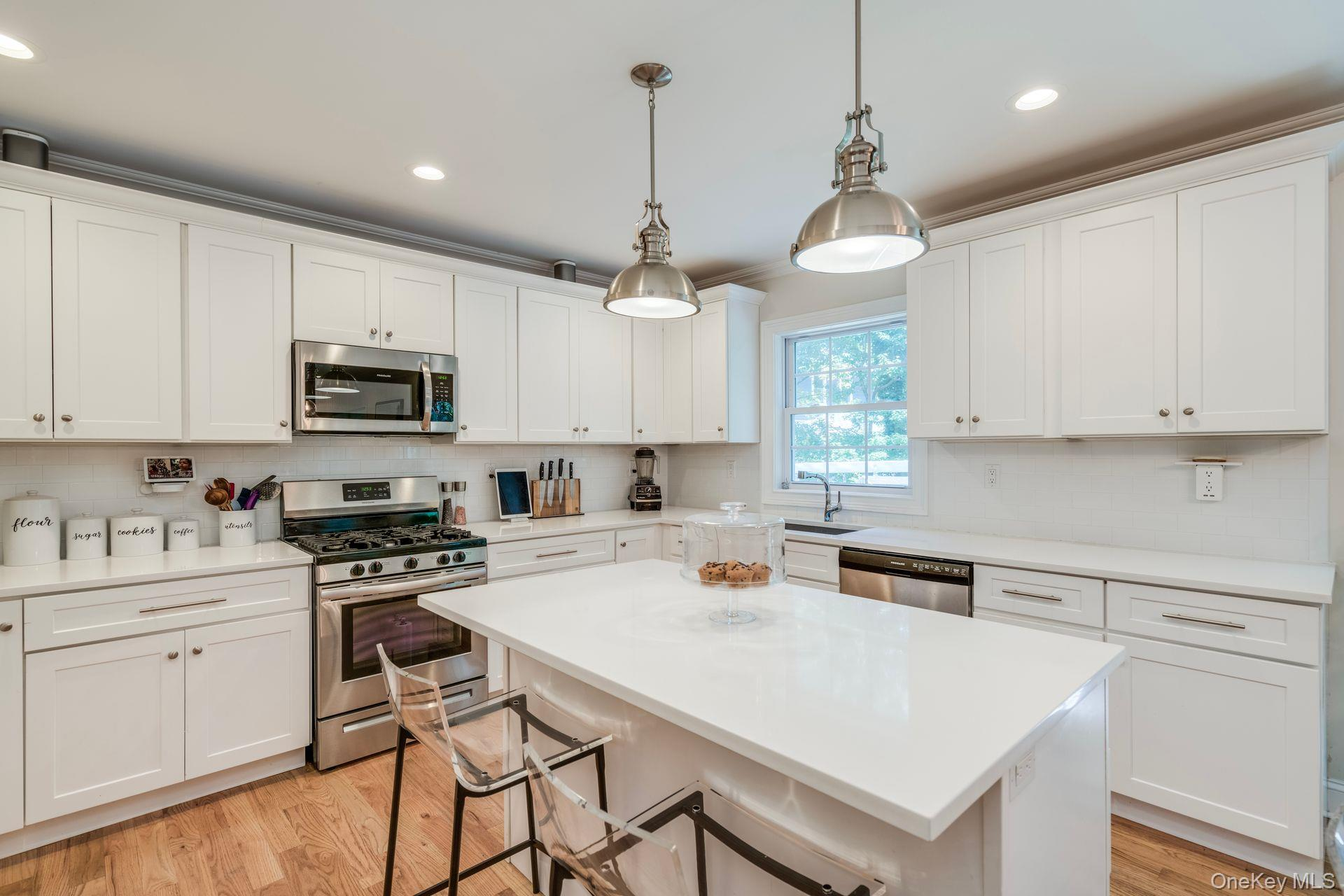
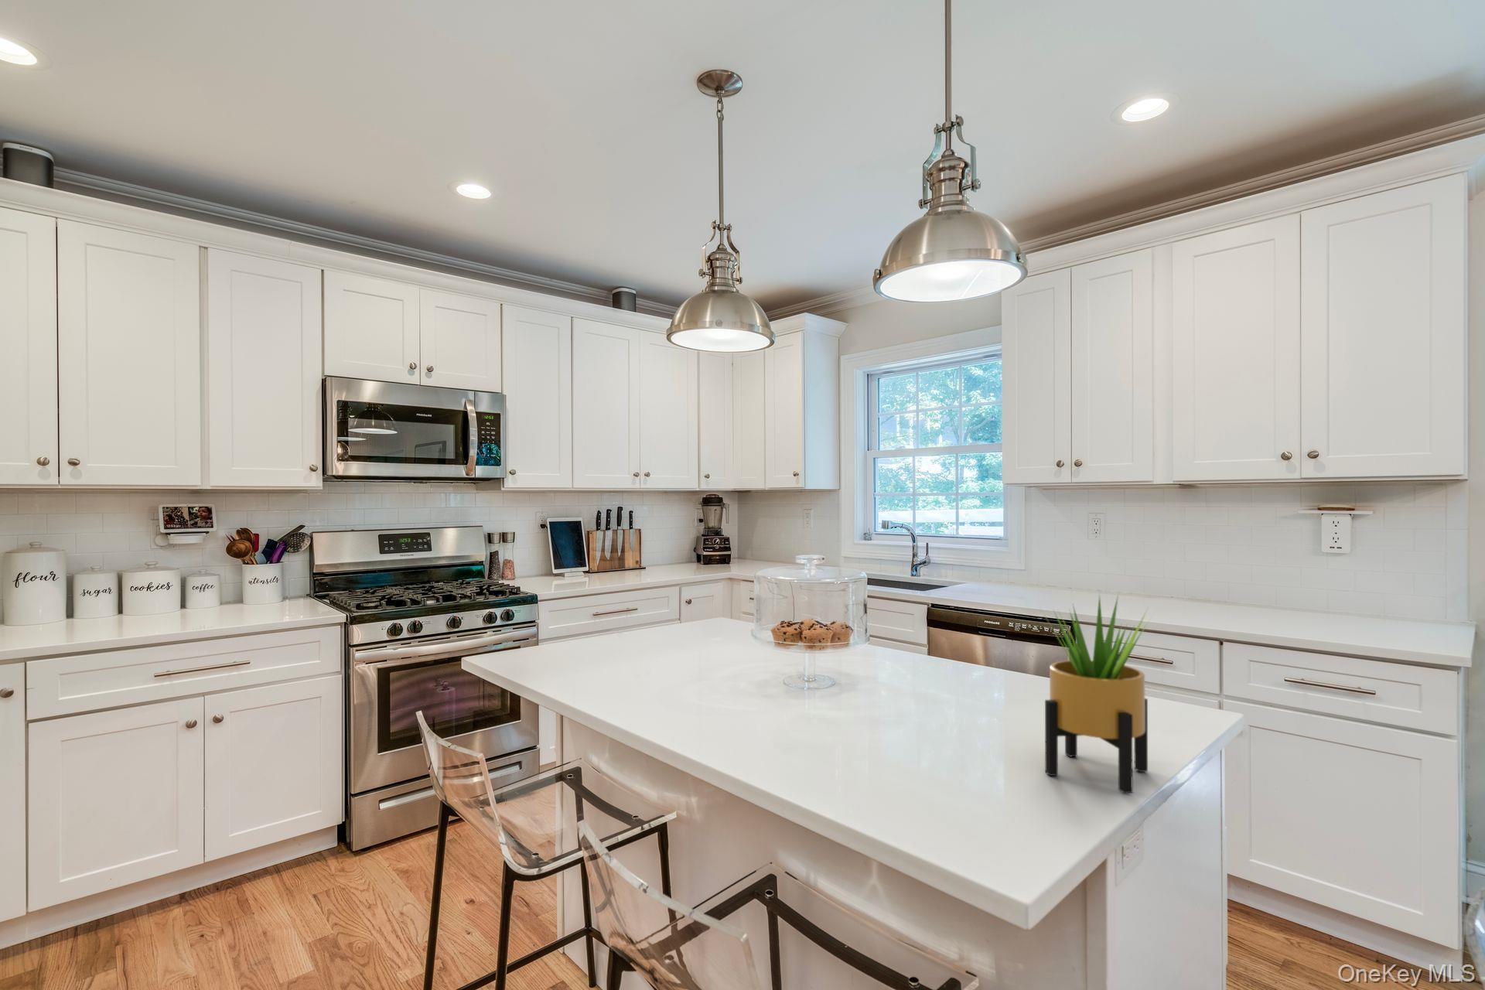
+ potted plant [1039,592,1157,794]
